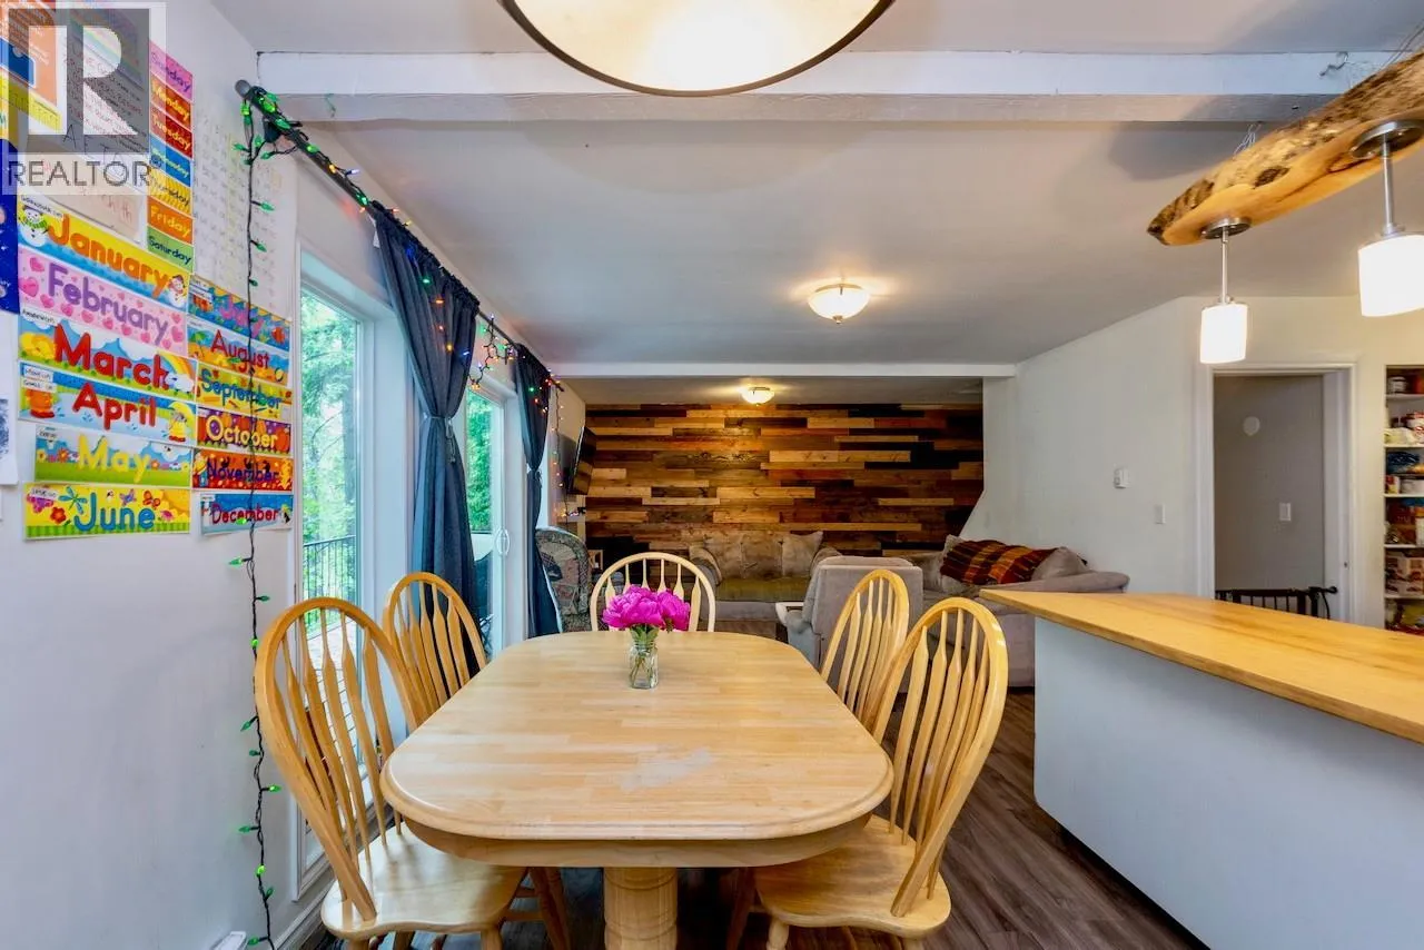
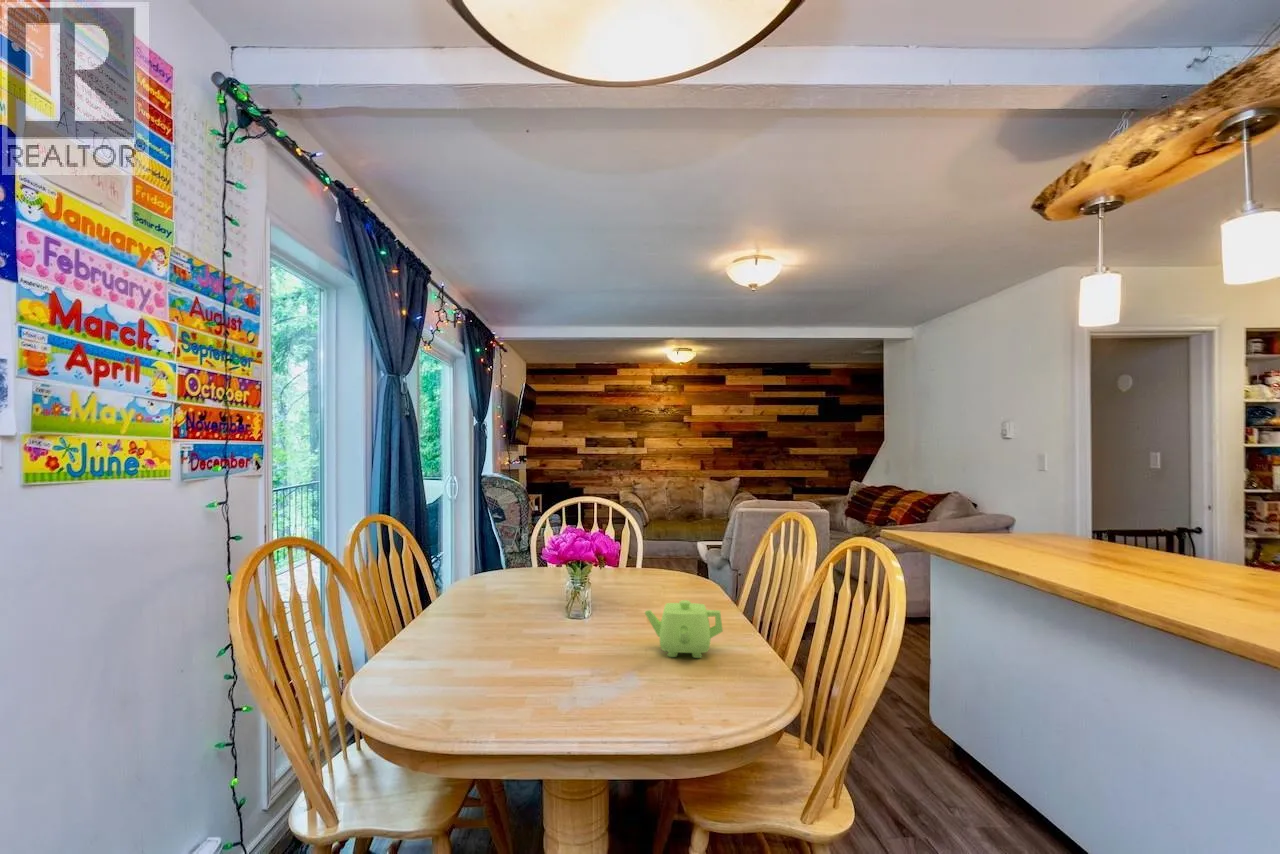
+ teapot [644,599,724,659]
